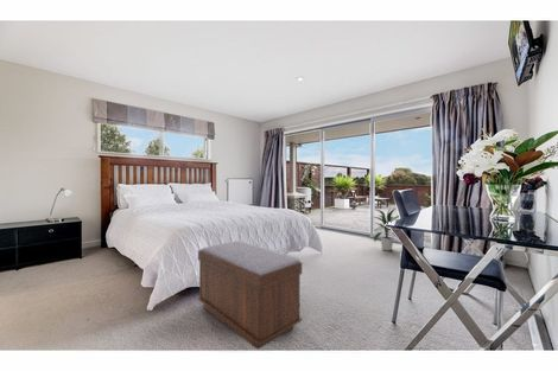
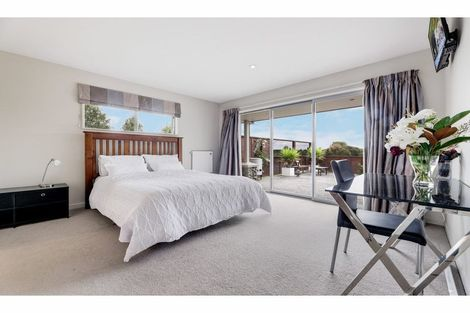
- bench [197,239,303,351]
- indoor plant [373,206,400,251]
